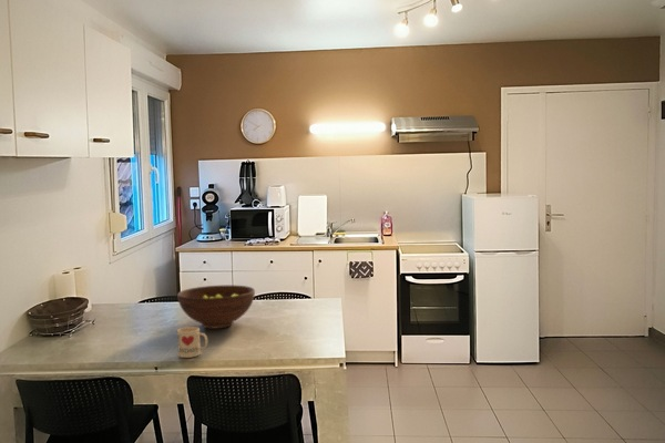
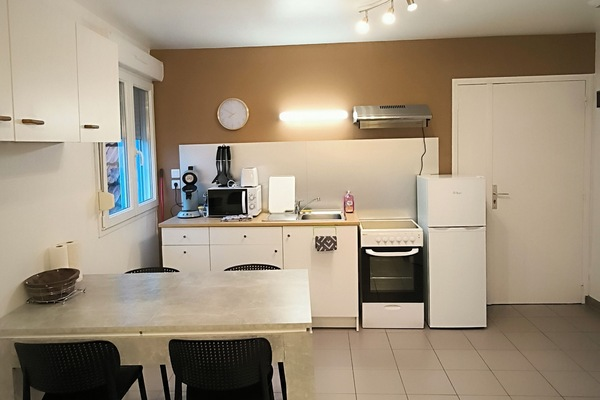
- fruit bowl [176,285,256,330]
- mug [176,326,208,359]
